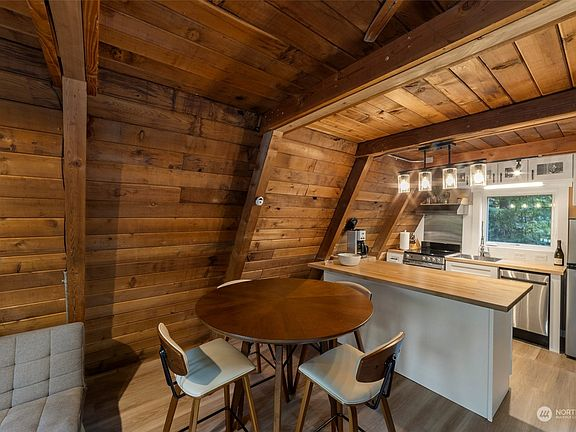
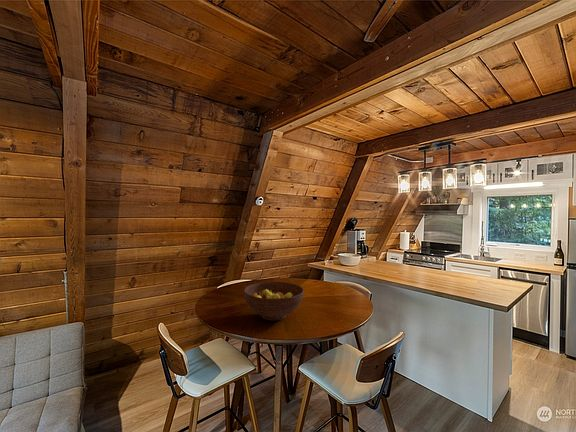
+ fruit bowl [243,281,305,322]
